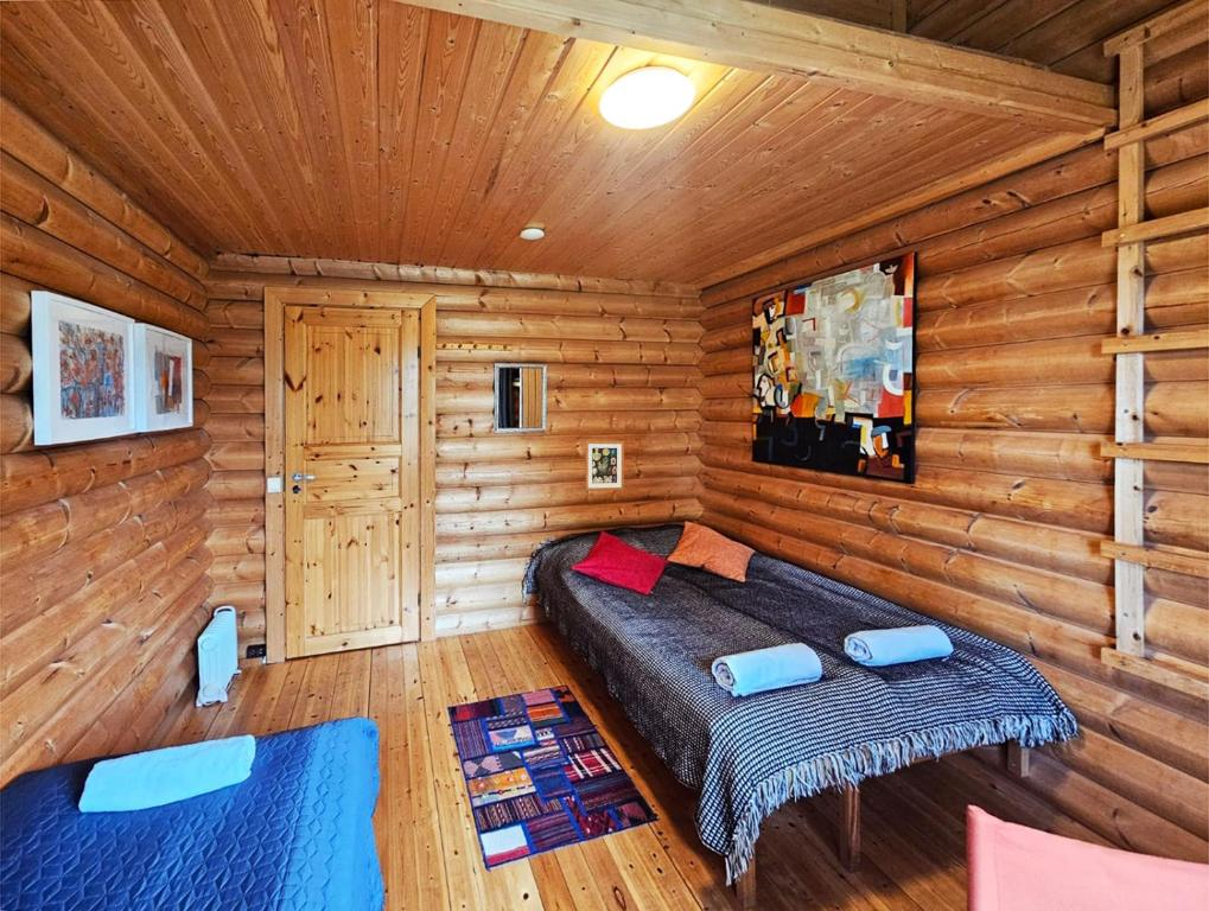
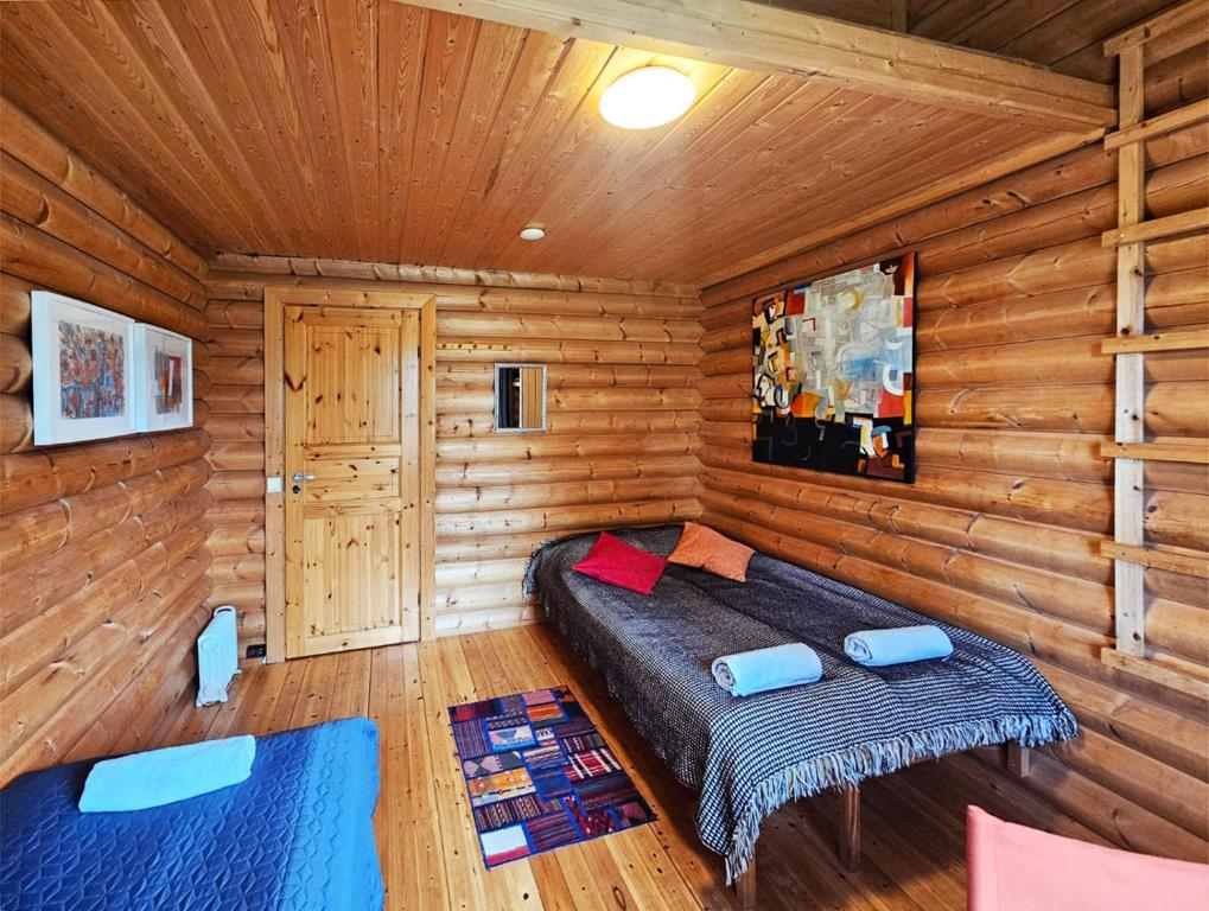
- wall art [584,440,625,492]
